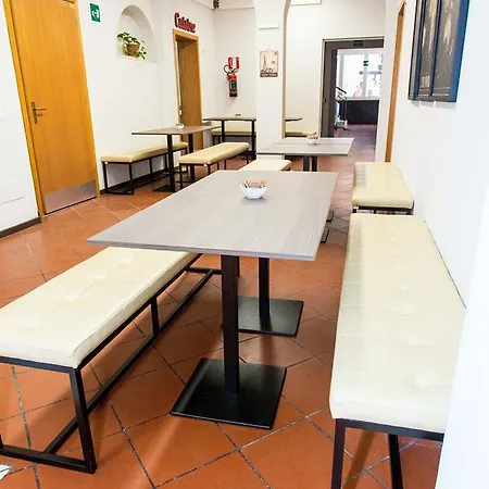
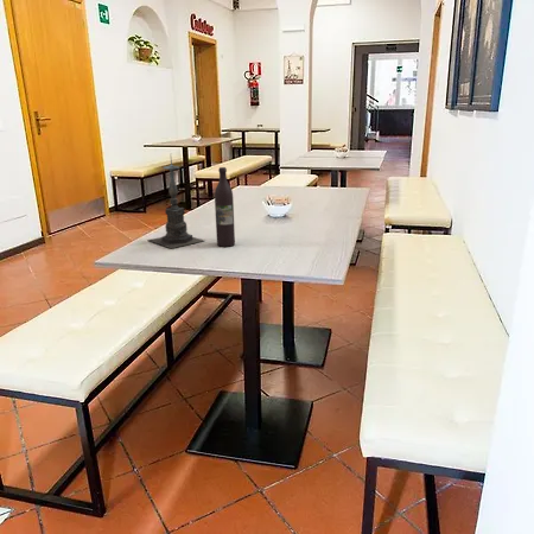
+ candle holder [146,152,205,249]
+ wine bottle [214,166,236,248]
